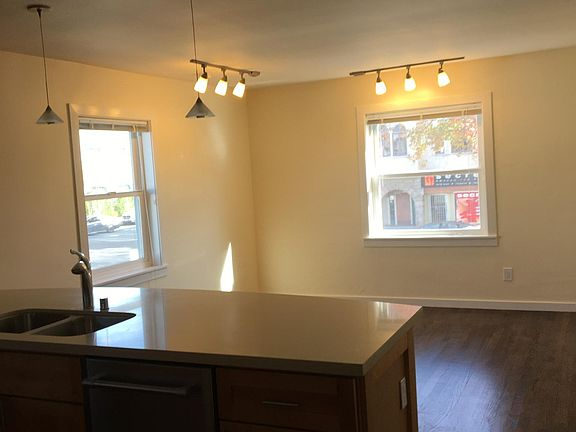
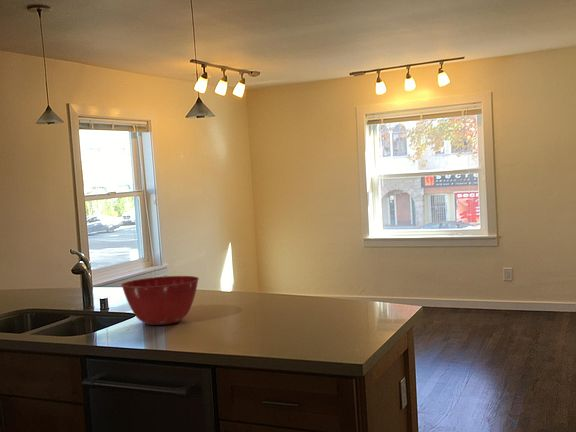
+ mixing bowl [120,275,200,326]
